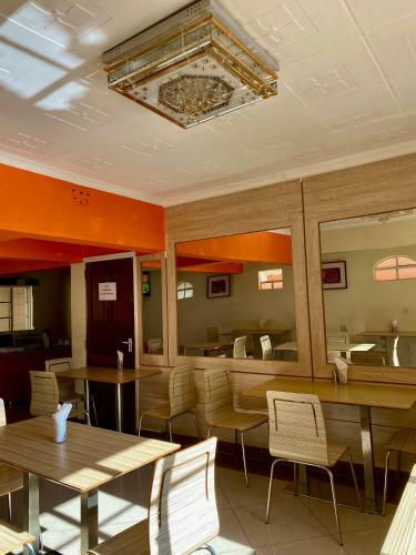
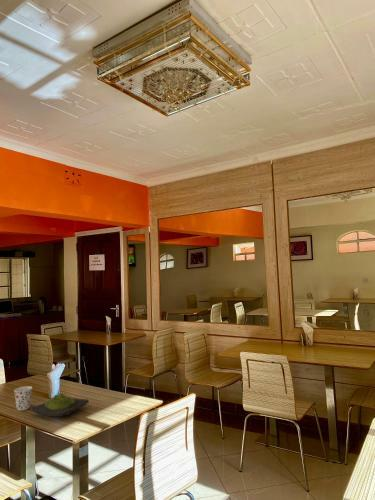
+ cup [13,385,33,411]
+ wasabi [30,392,90,418]
